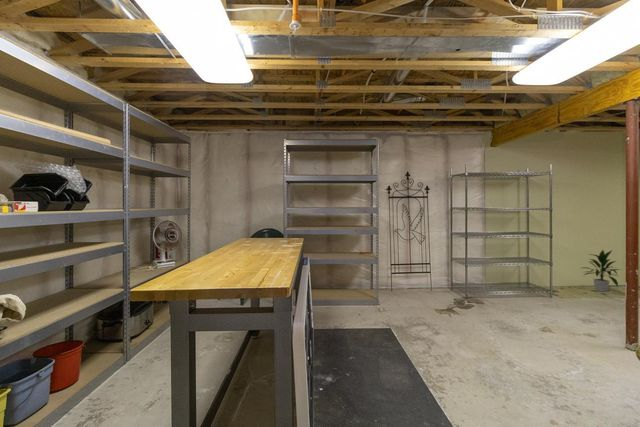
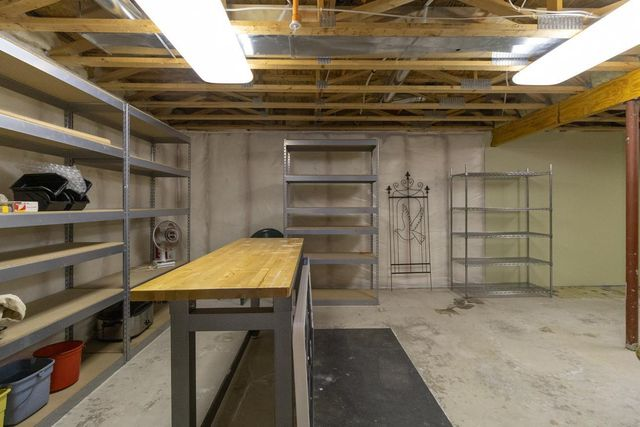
- indoor plant [581,249,621,293]
